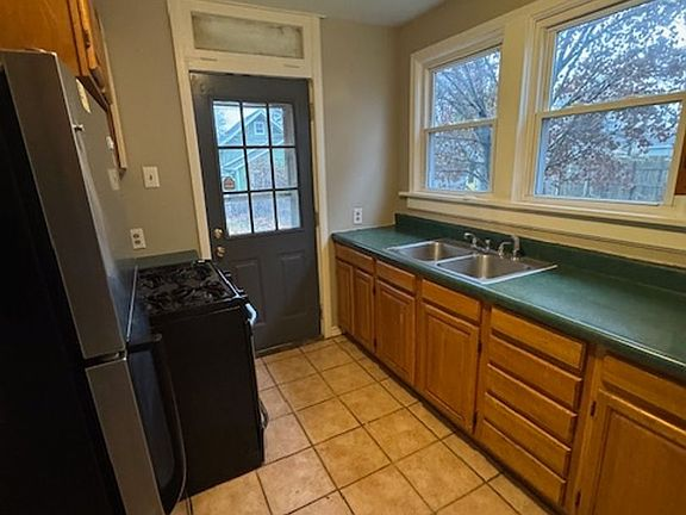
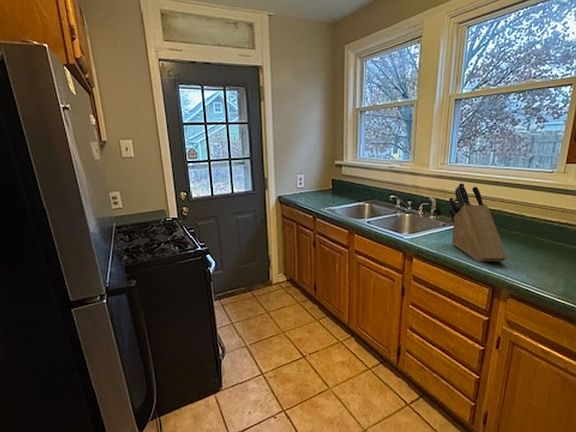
+ knife block [447,182,508,262]
